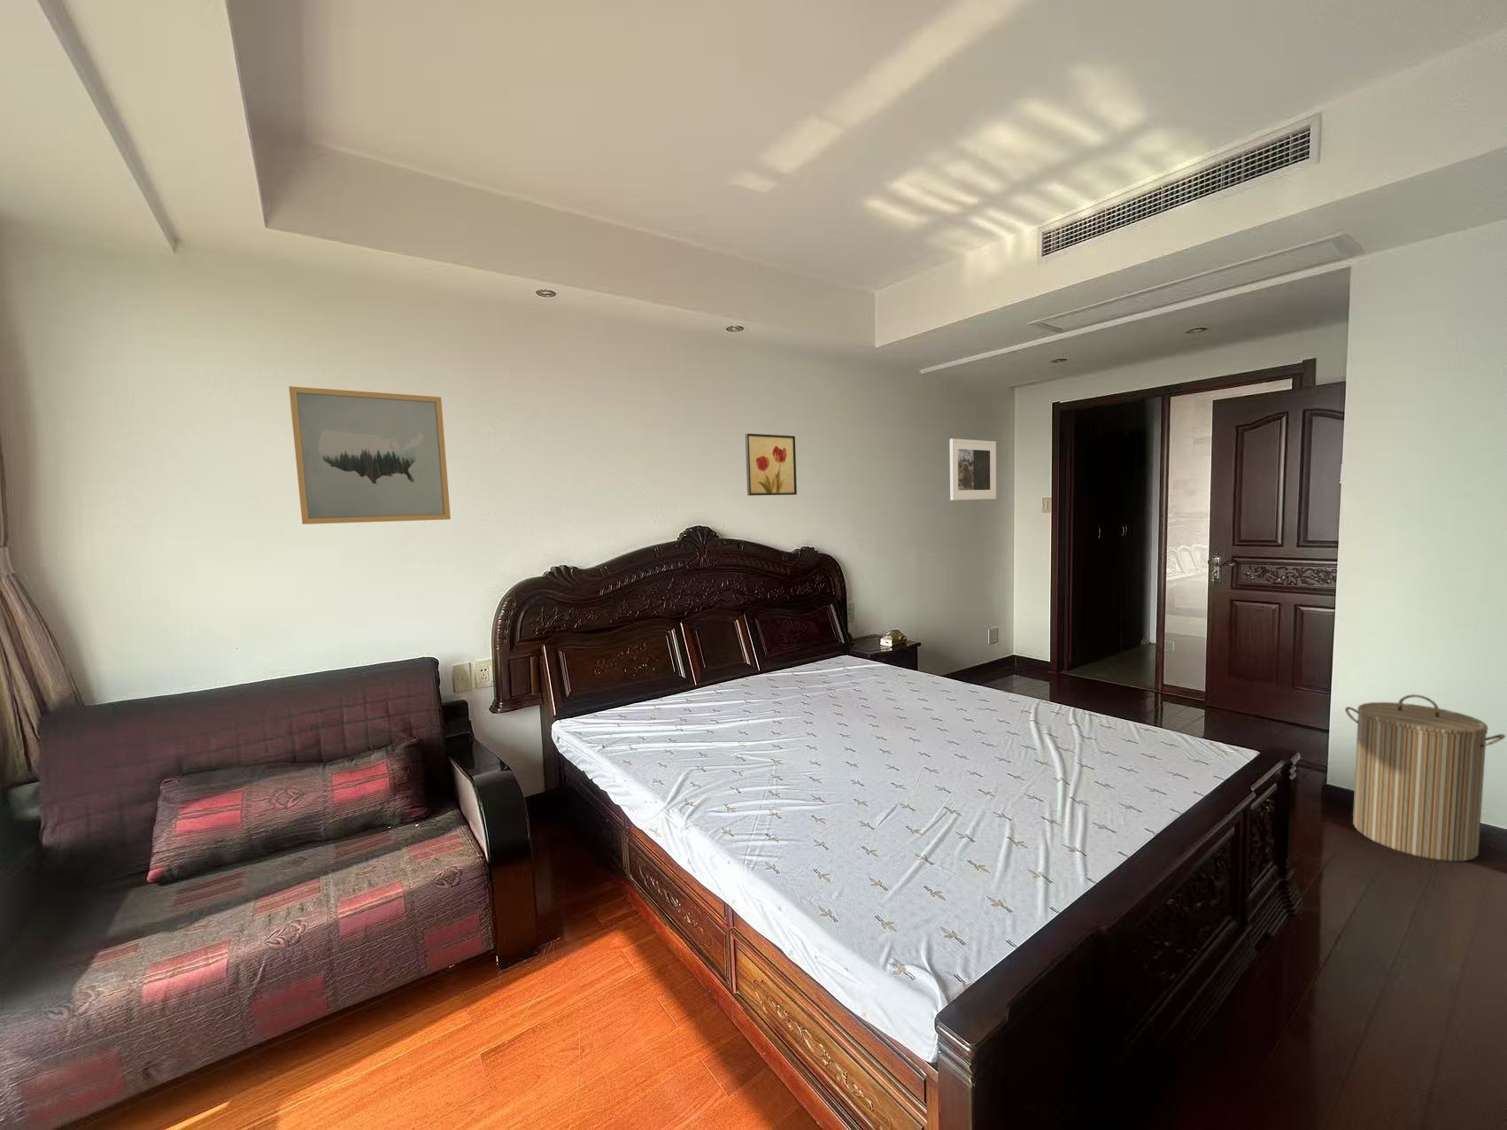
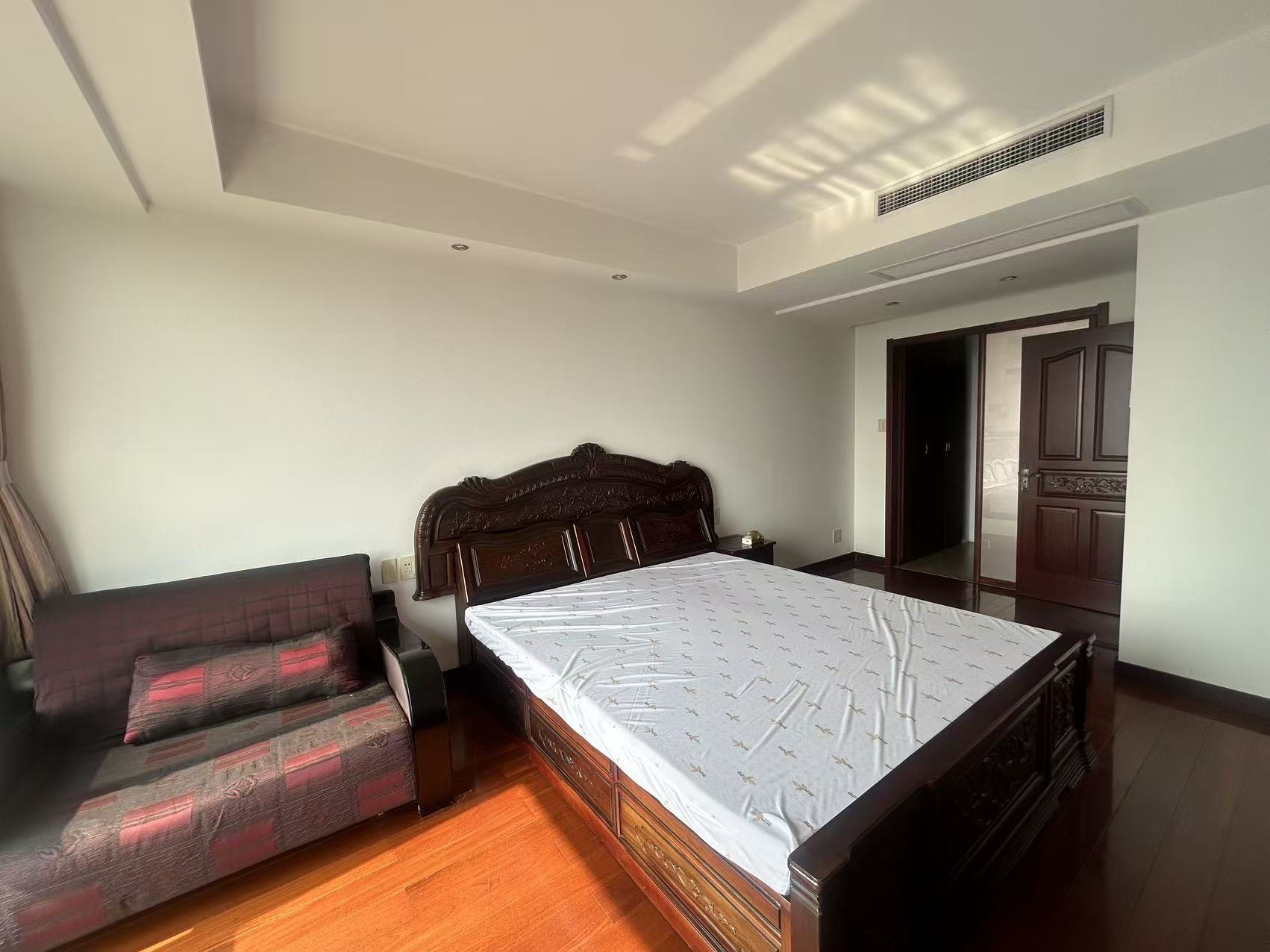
- wall art [288,386,452,525]
- wall art [745,433,797,497]
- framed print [949,438,997,501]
- laundry hamper [1344,693,1506,863]
